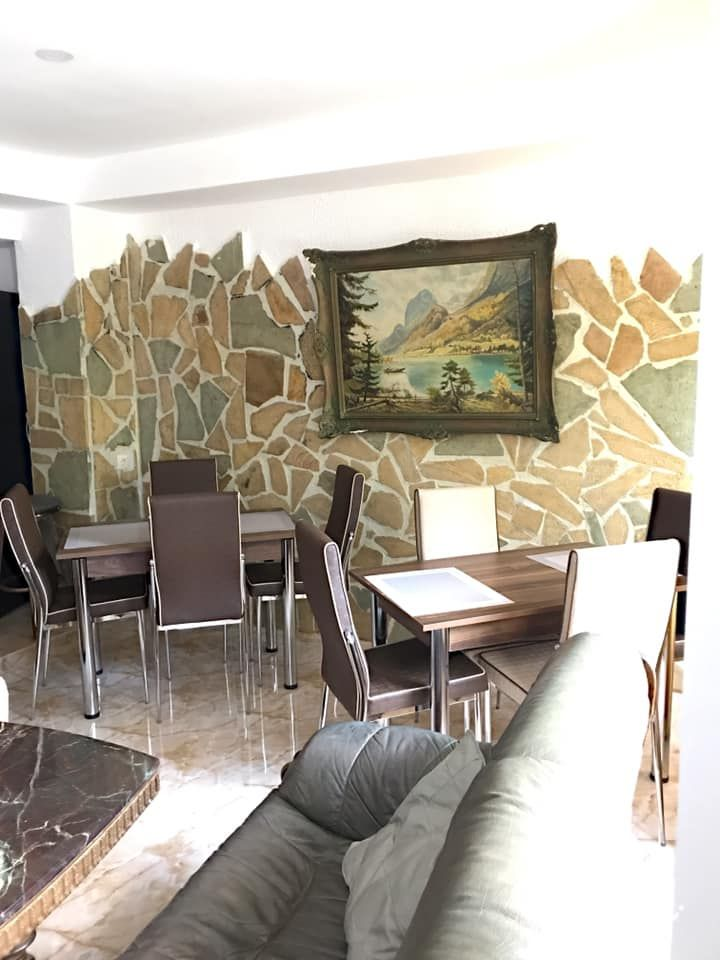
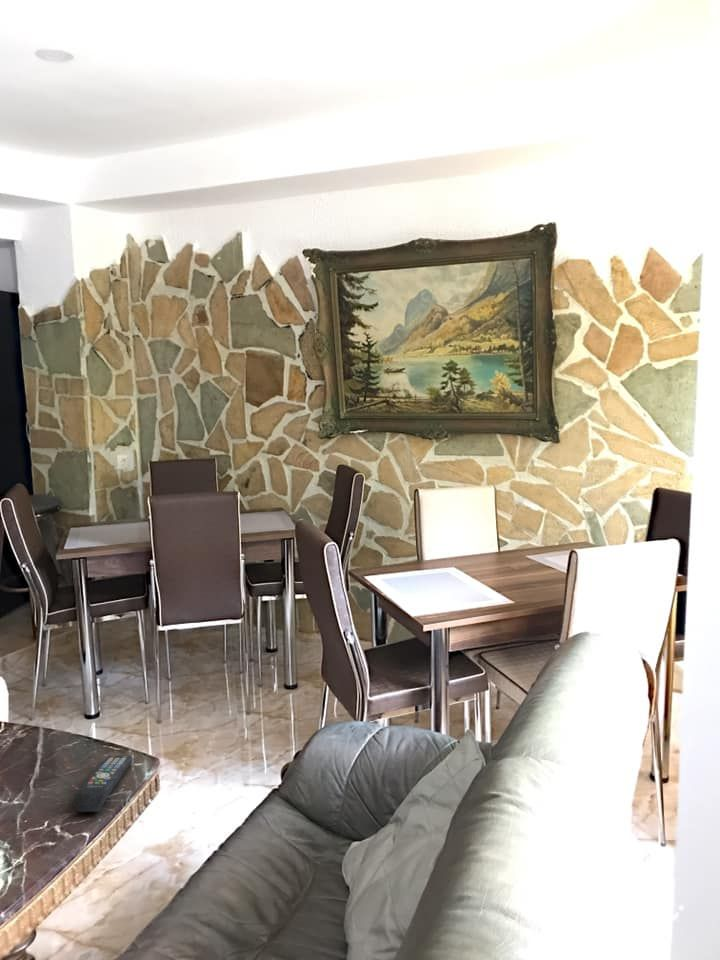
+ remote control [74,754,134,813]
